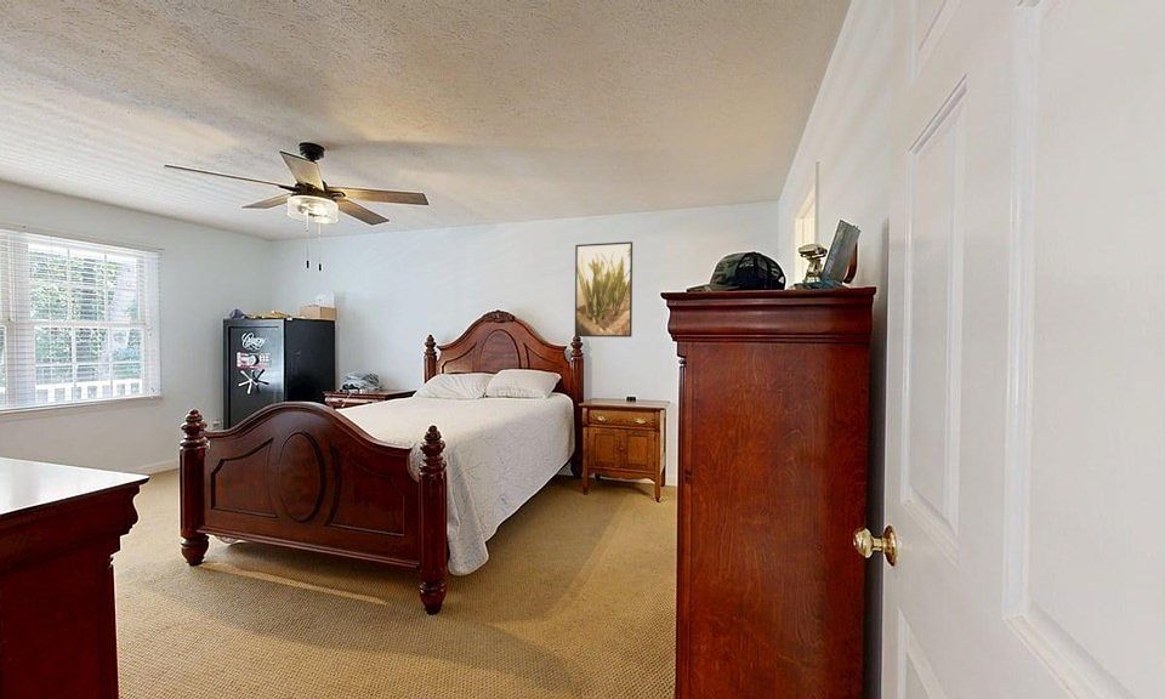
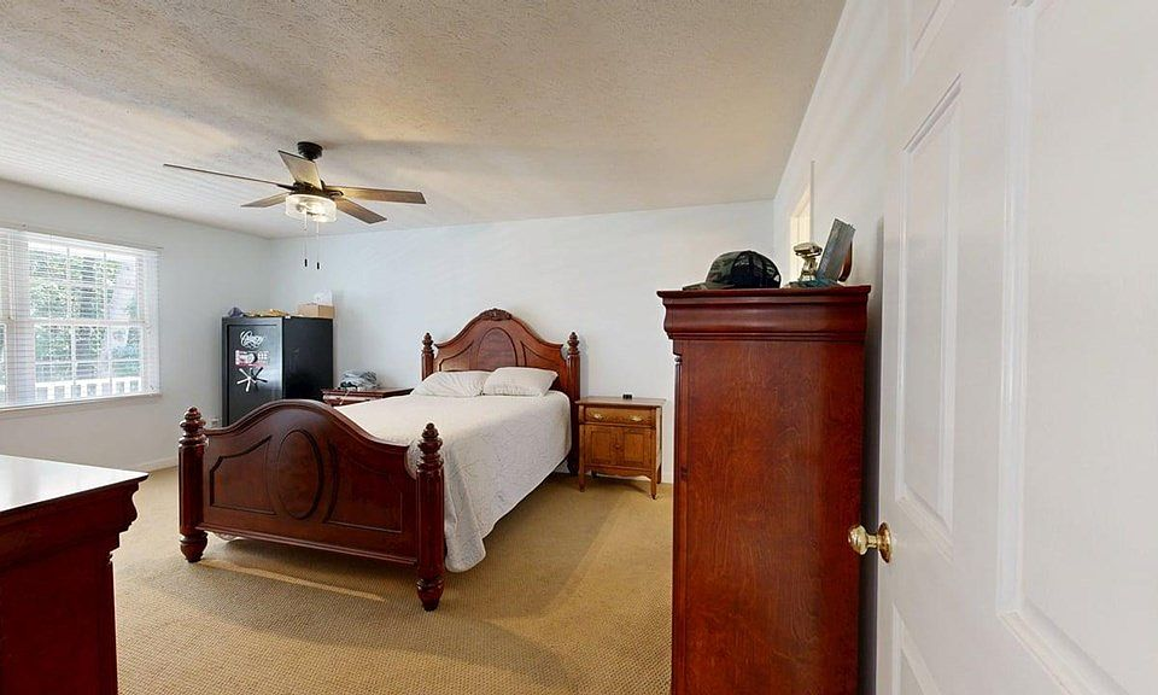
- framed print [574,240,633,339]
